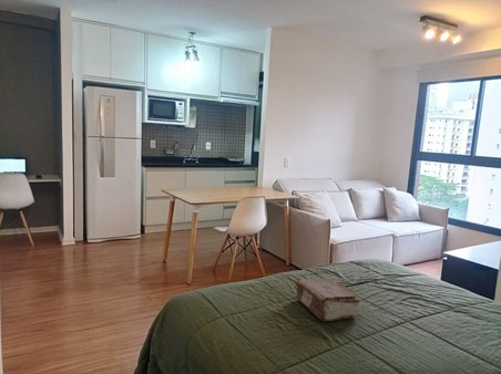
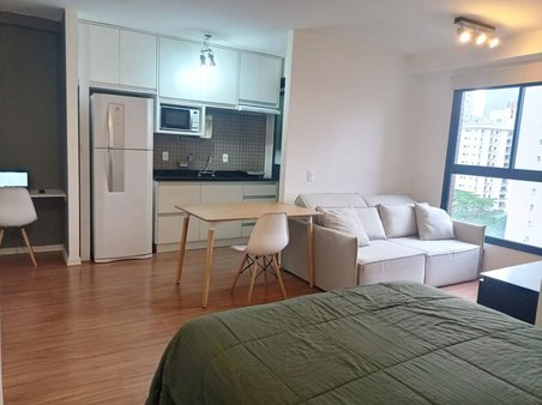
- book [294,278,361,323]
